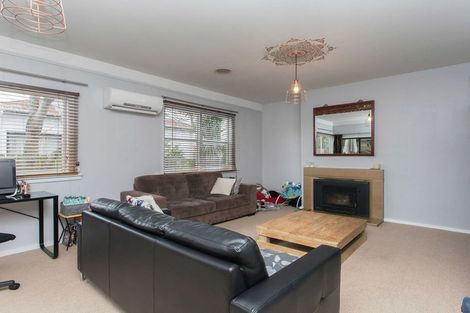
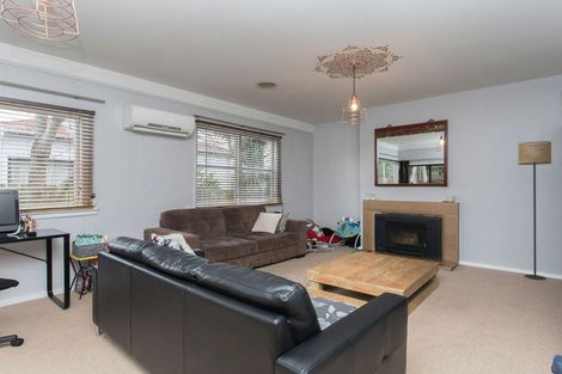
+ floor lamp [518,140,552,281]
